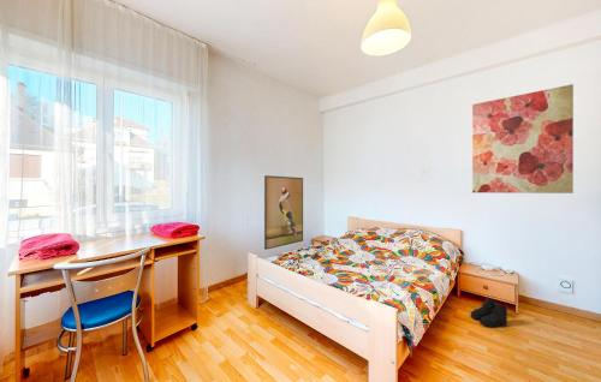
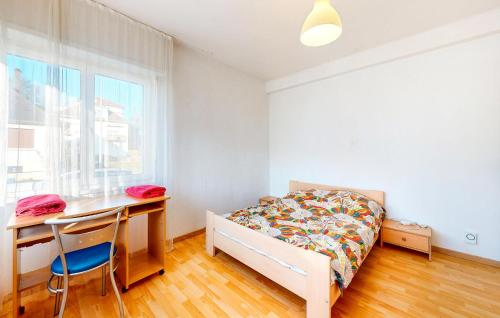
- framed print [263,174,304,251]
- boots [469,297,508,328]
- wall art [471,83,575,195]
